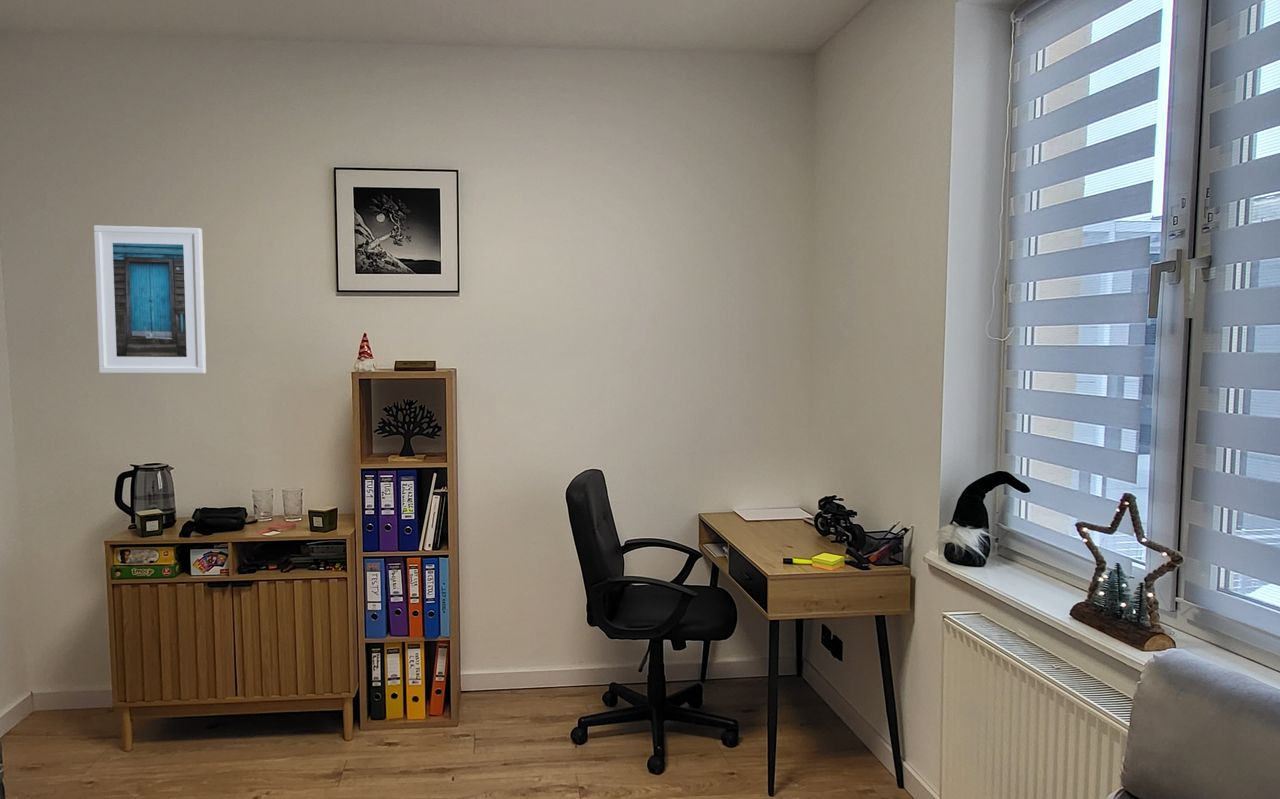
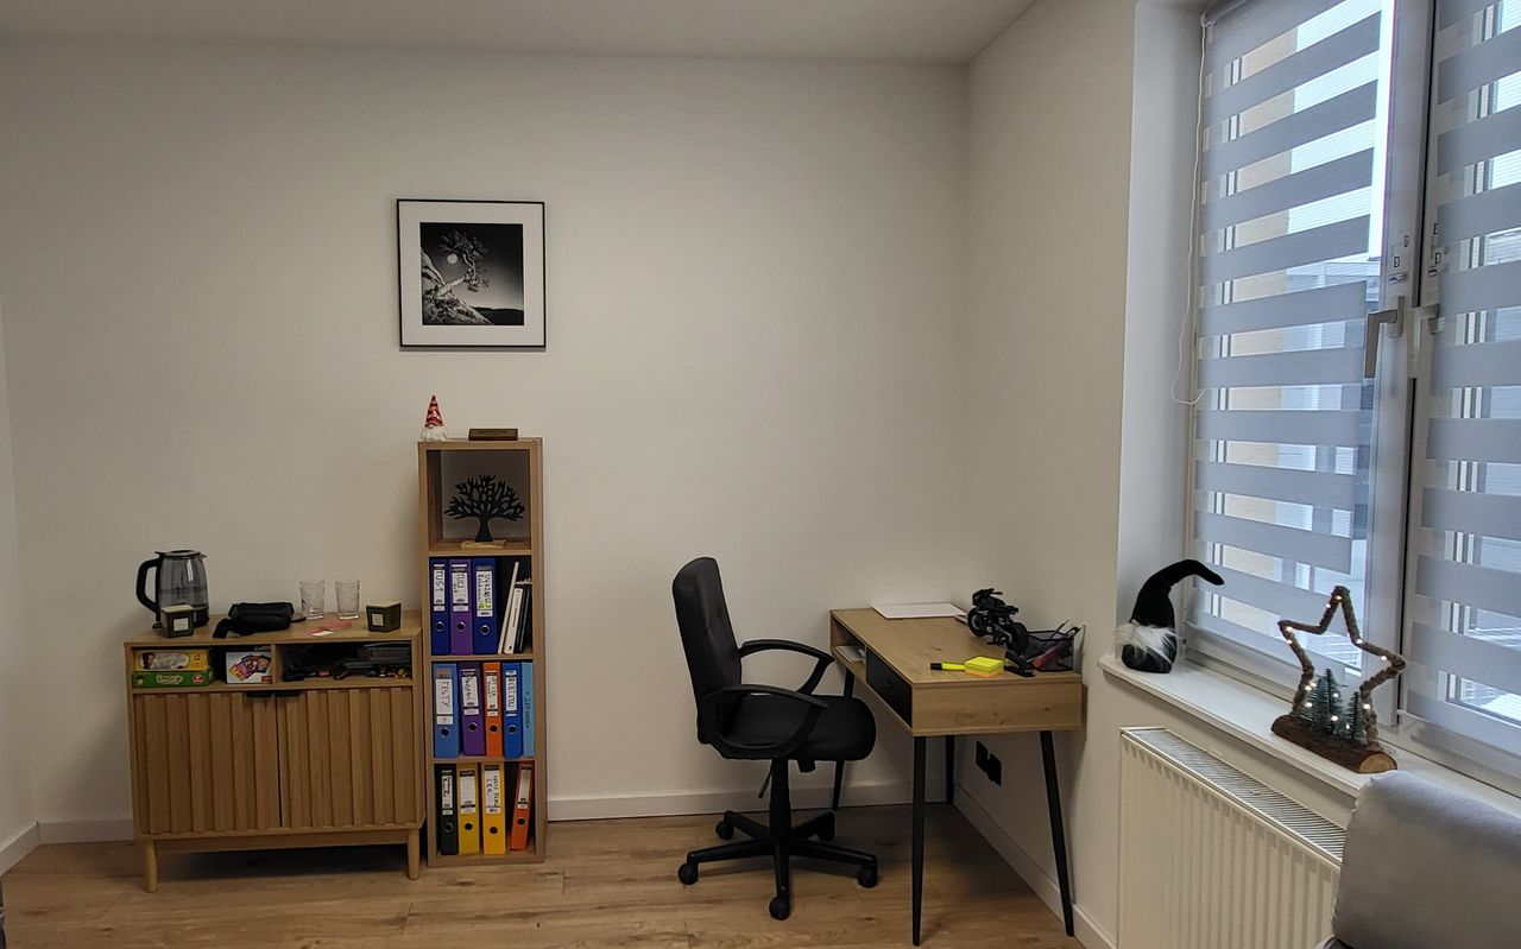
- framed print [93,225,207,374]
